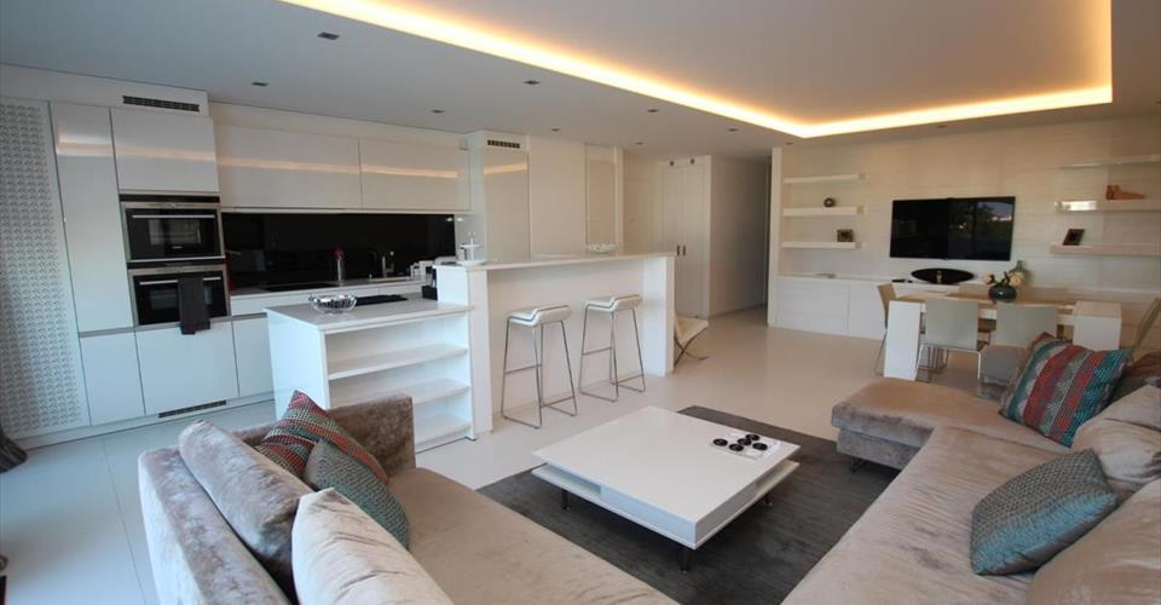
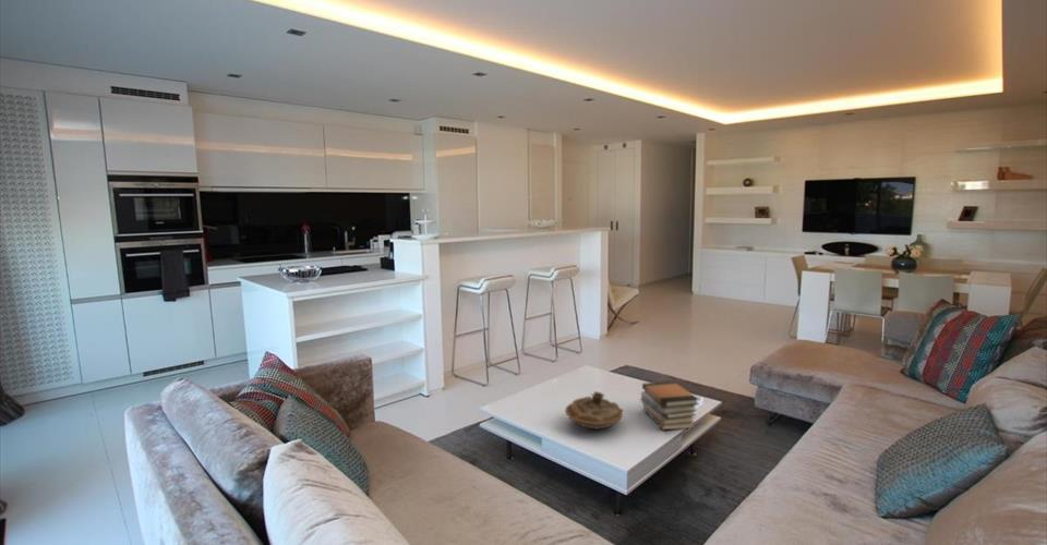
+ decorative bowl [564,390,625,429]
+ book stack [640,380,700,431]
